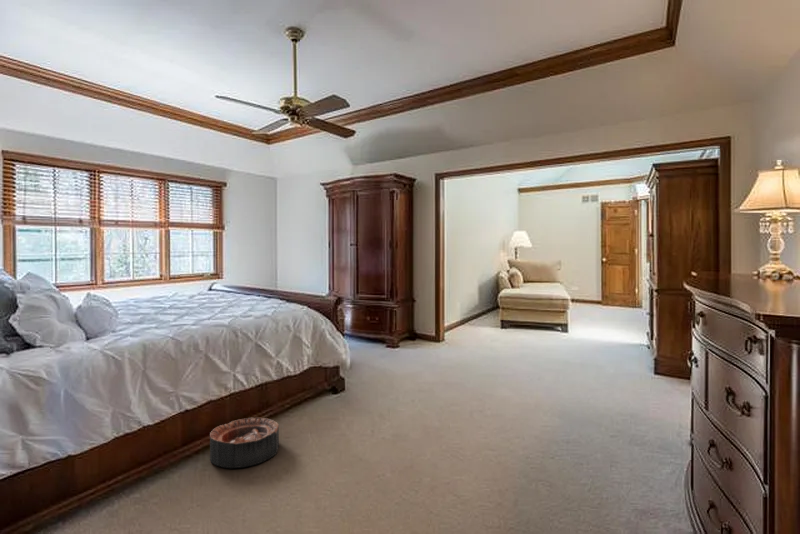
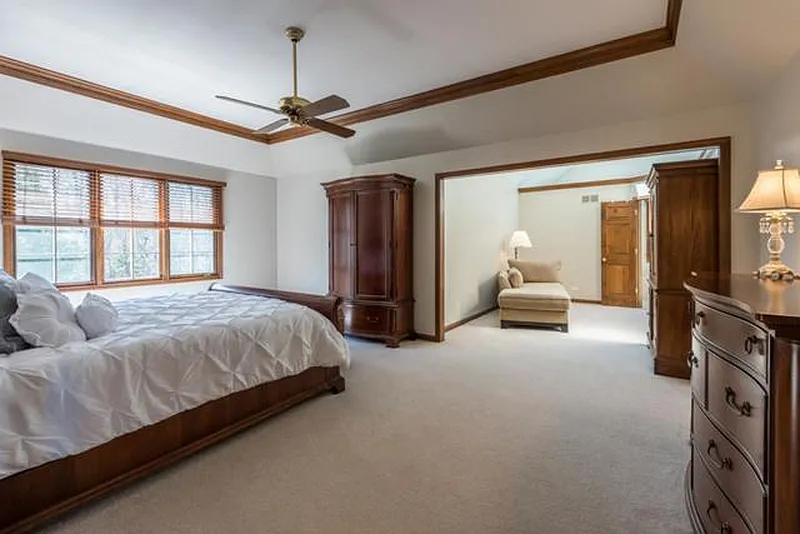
- basket [209,417,280,469]
